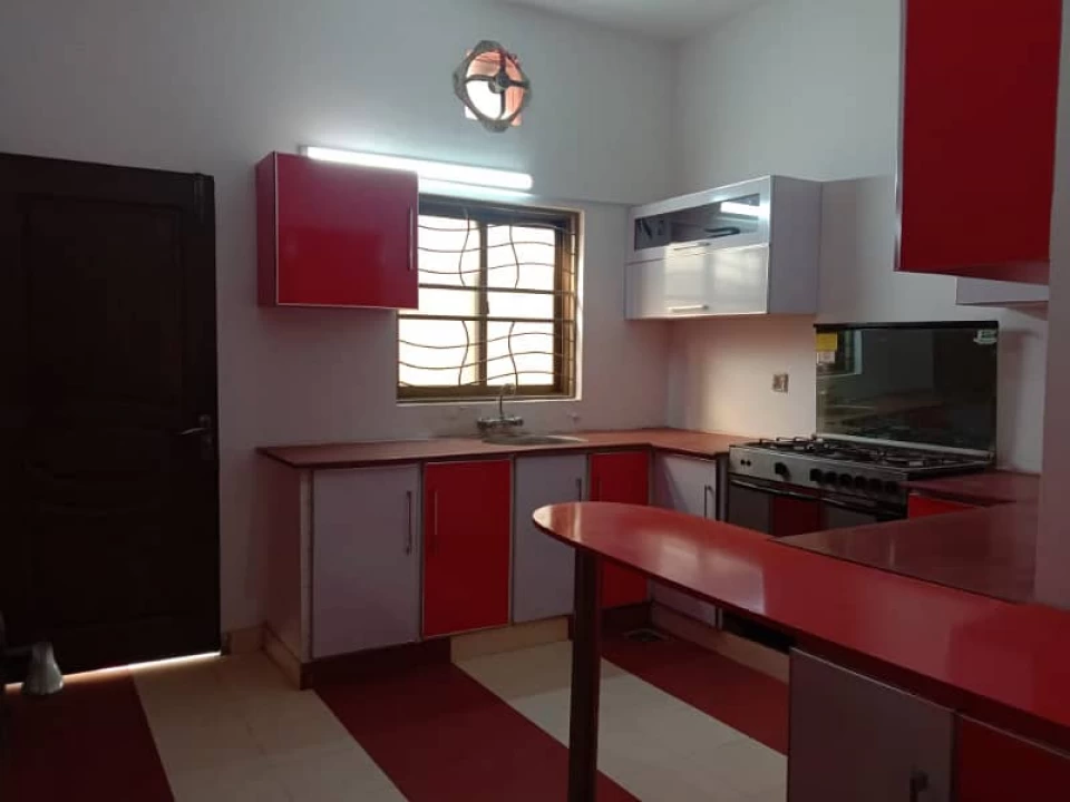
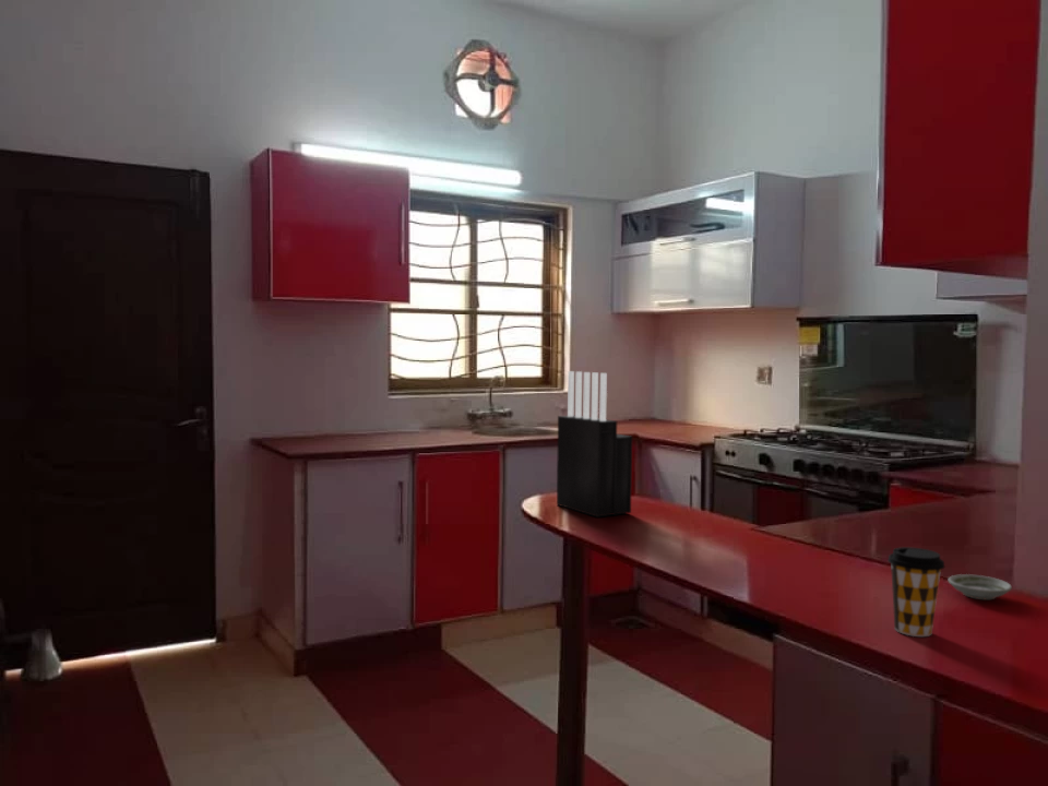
+ saucer [946,573,1013,600]
+ knife block [556,370,633,519]
+ coffee cup [886,546,945,638]
